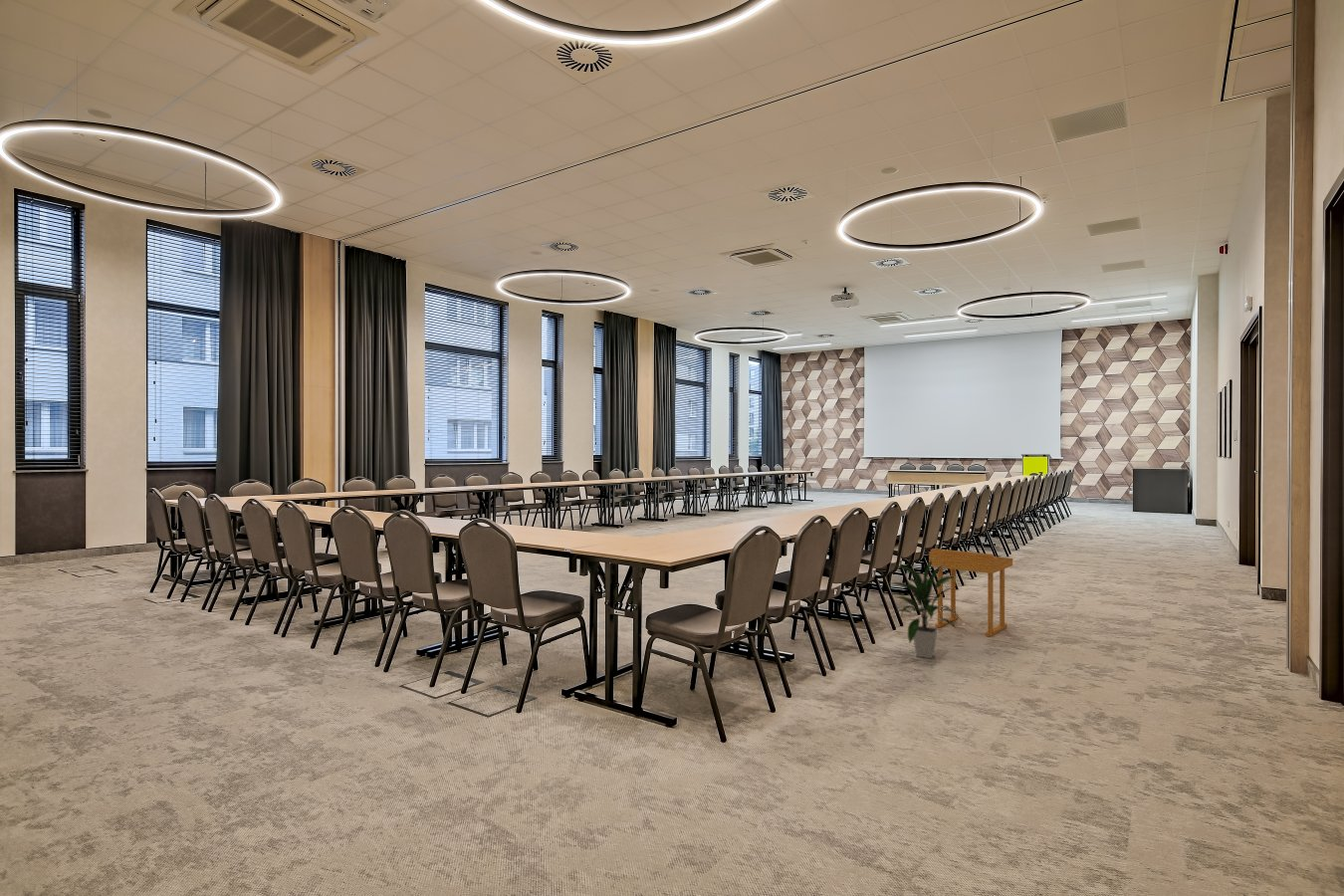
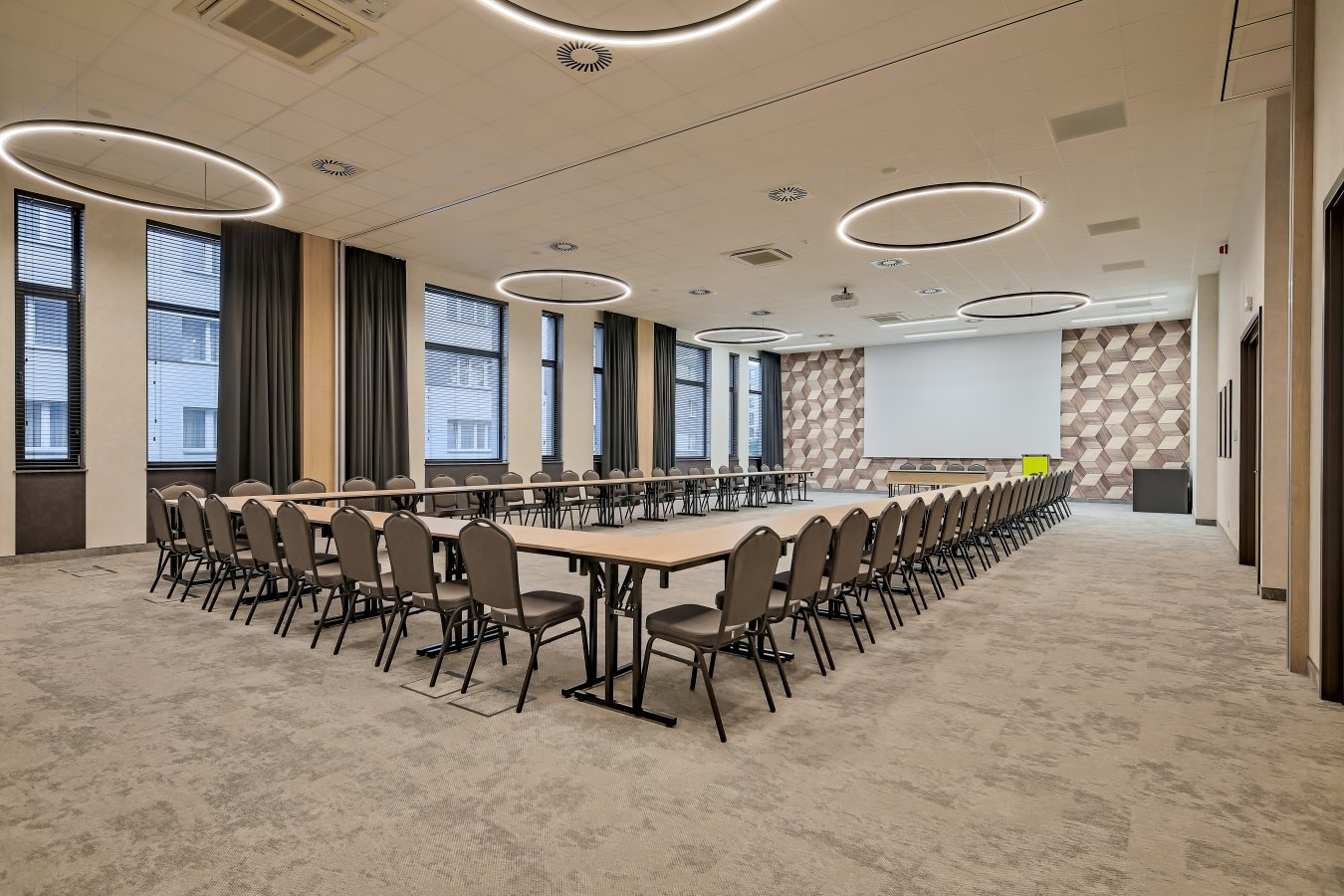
- indoor plant [887,558,963,659]
- side table [928,548,1014,637]
